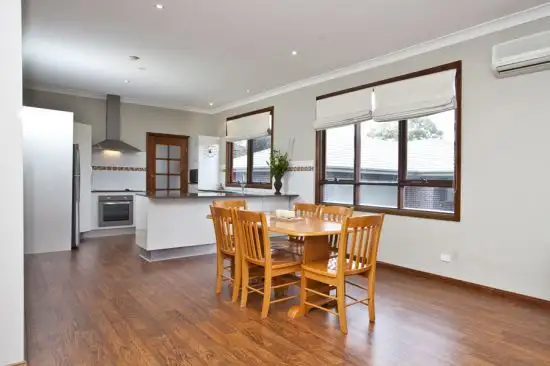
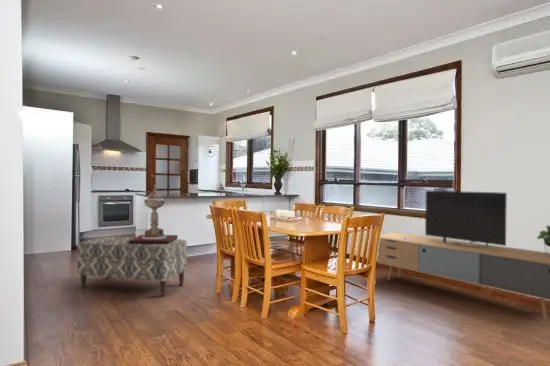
+ bench [76,235,188,297]
+ media console [376,190,550,322]
+ decorative urn [129,184,179,244]
